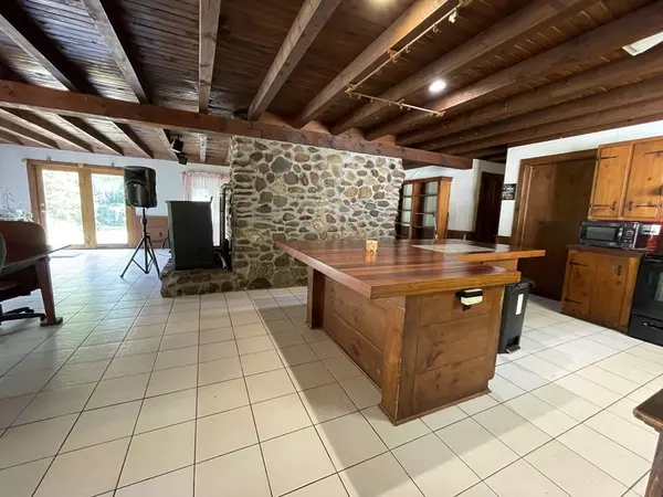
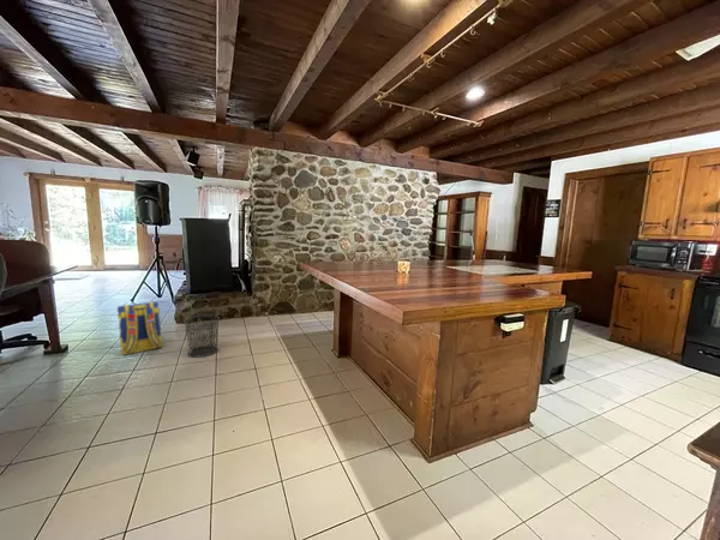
+ waste bin [182,313,221,359]
+ backpack [116,300,163,356]
